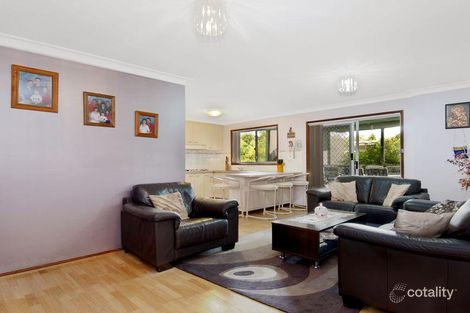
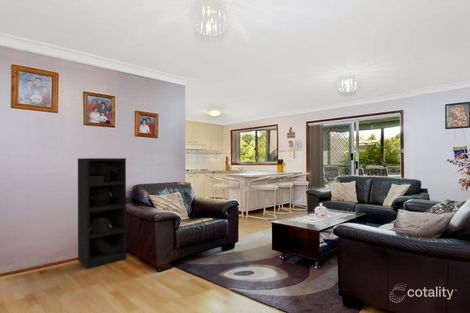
+ shelving unit [77,157,127,270]
